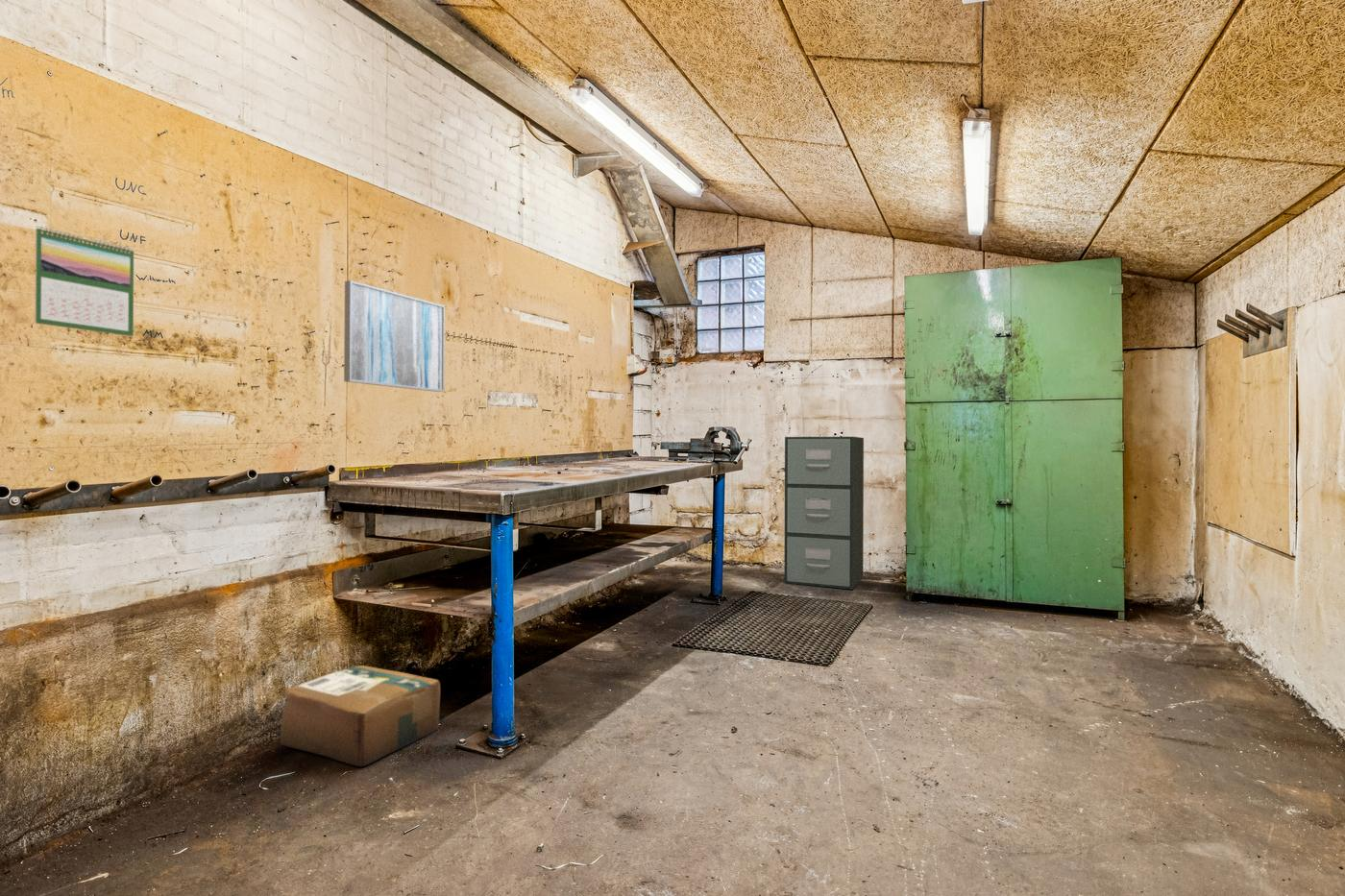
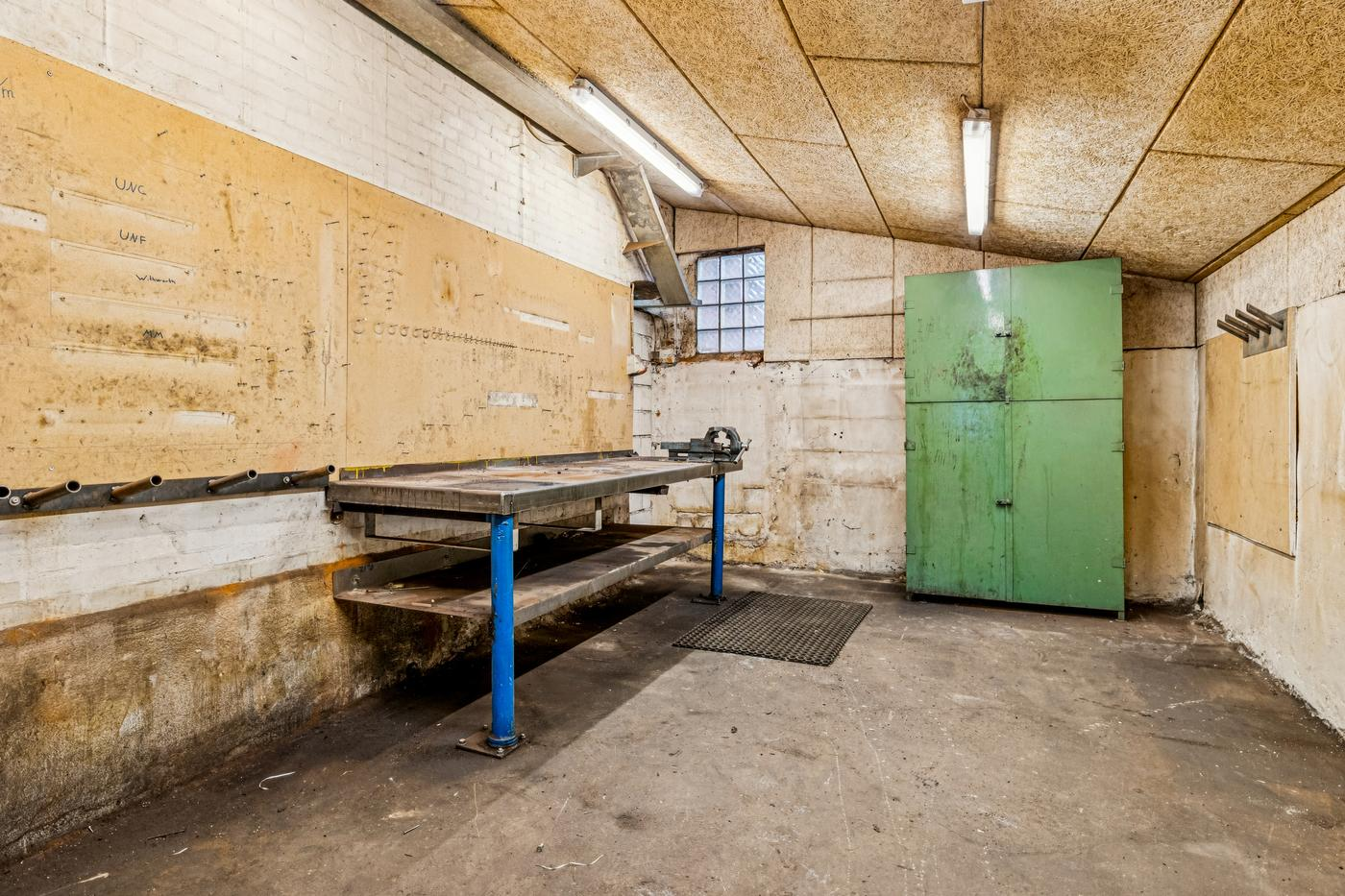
- calendar [34,225,135,337]
- cardboard box [280,665,441,767]
- filing cabinet [783,436,865,590]
- wall art [343,279,446,393]
